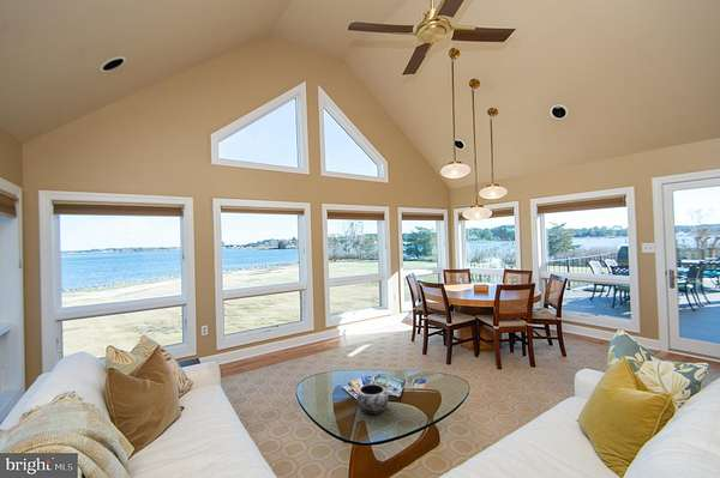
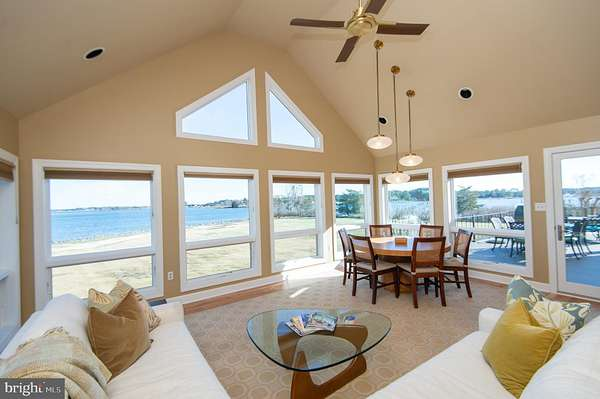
- decorative bowl [355,383,389,416]
